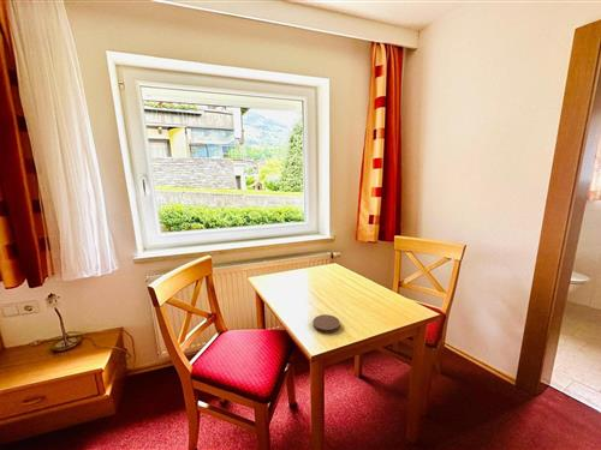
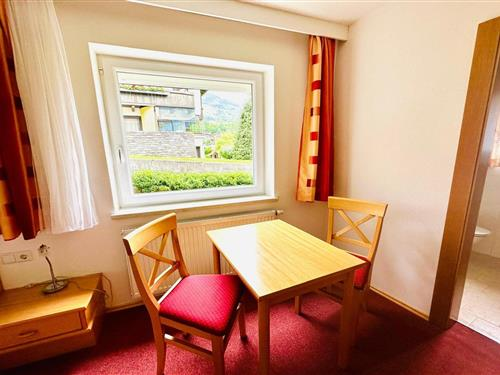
- coaster [313,313,341,335]
